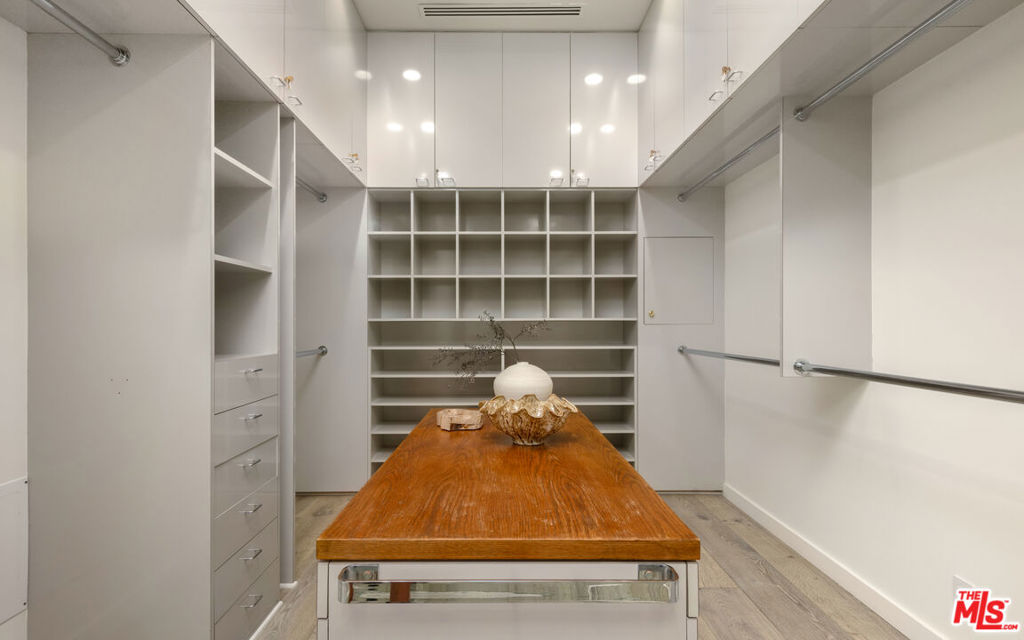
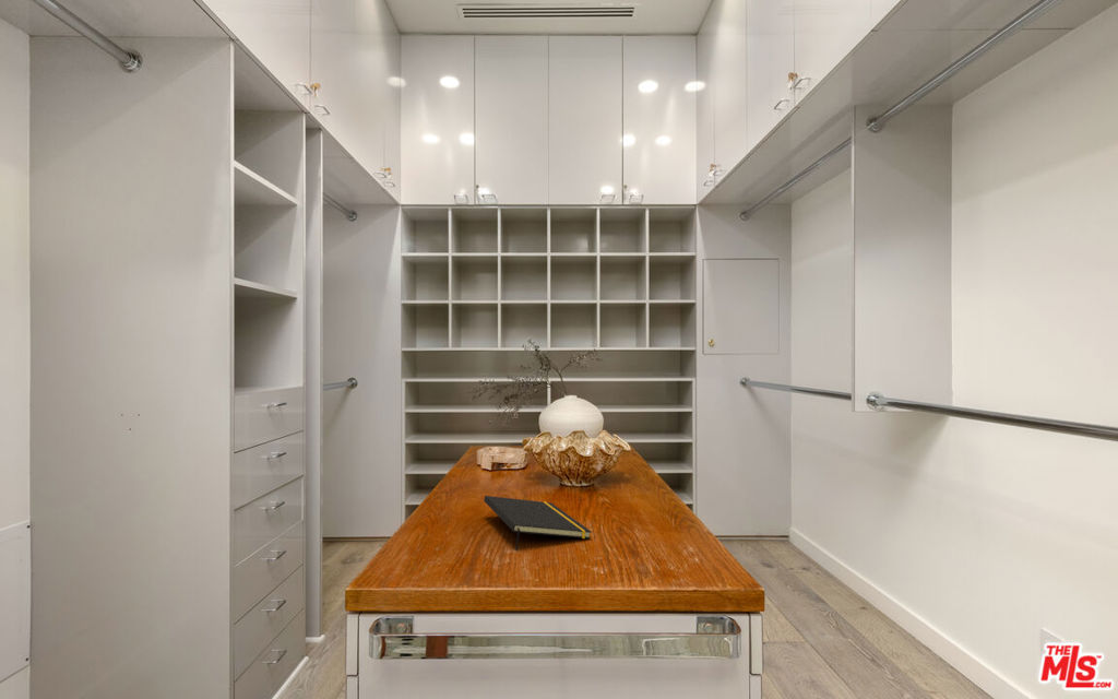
+ notepad [483,495,593,550]
